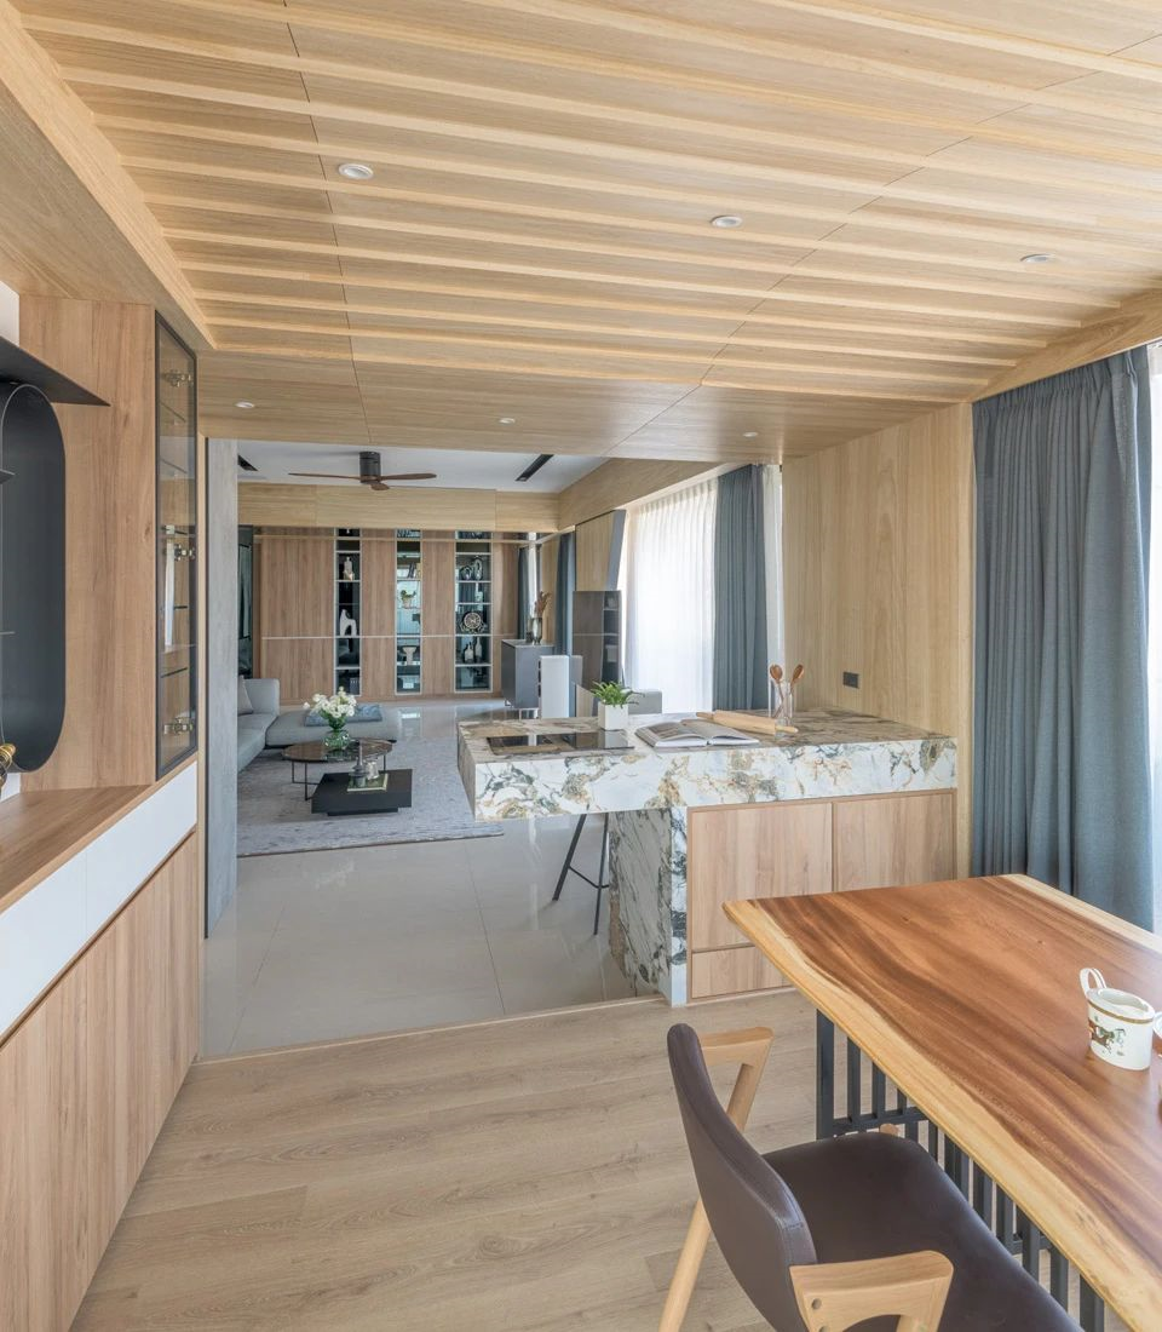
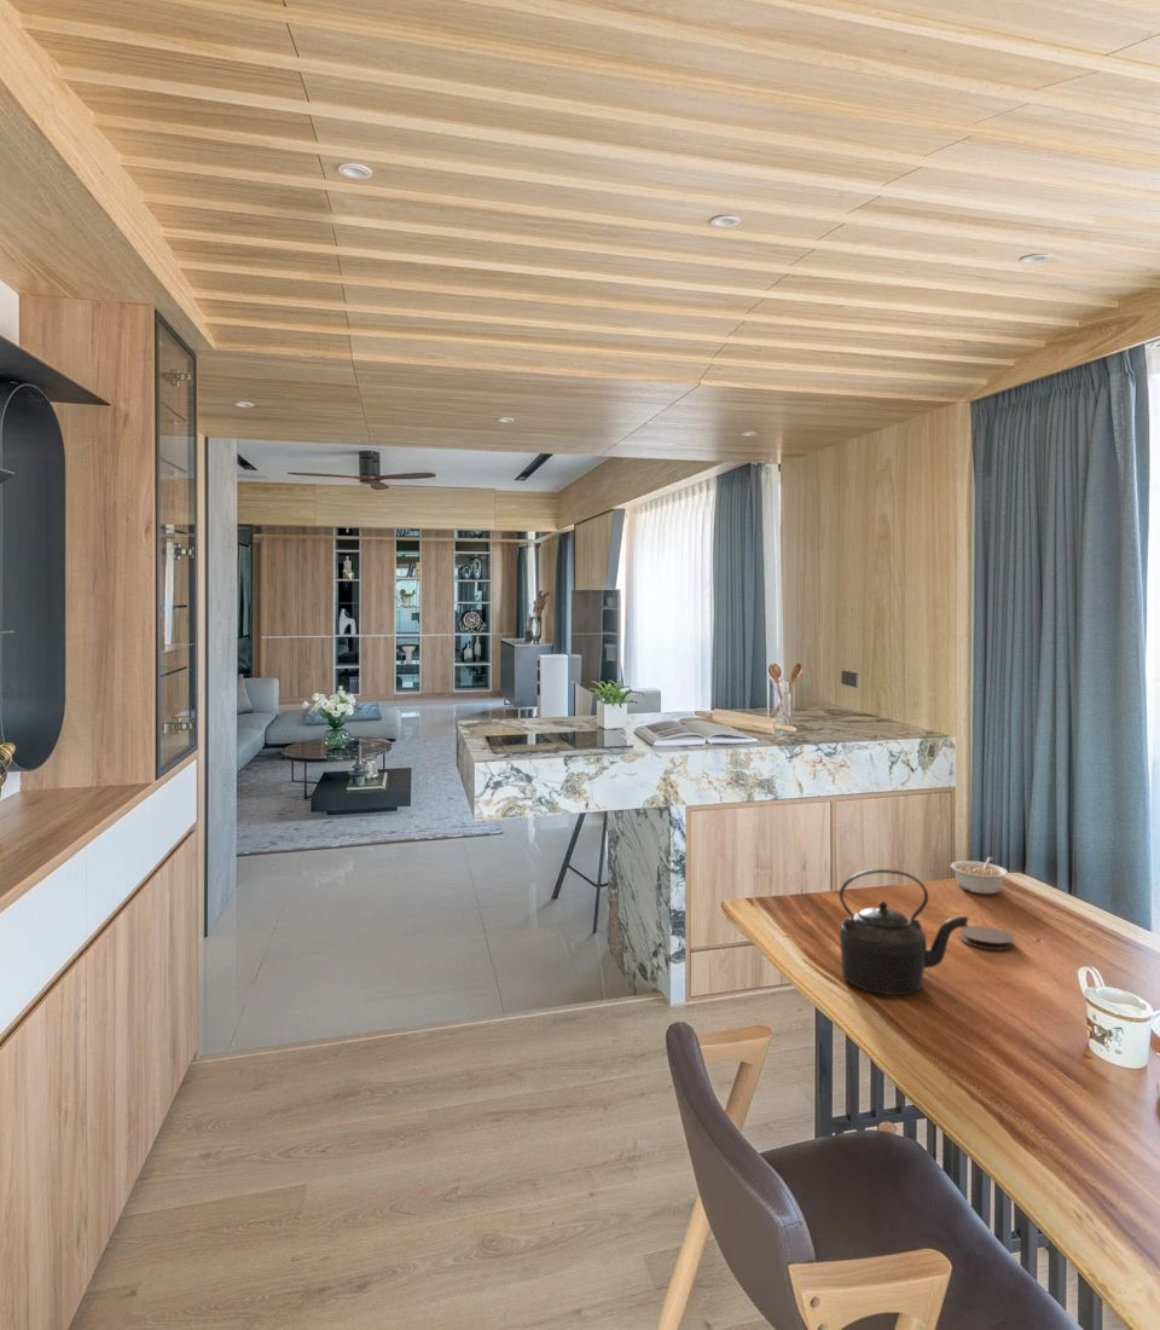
+ coaster [958,925,1015,950]
+ legume [950,856,1009,895]
+ kettle [837,868,969,996]
